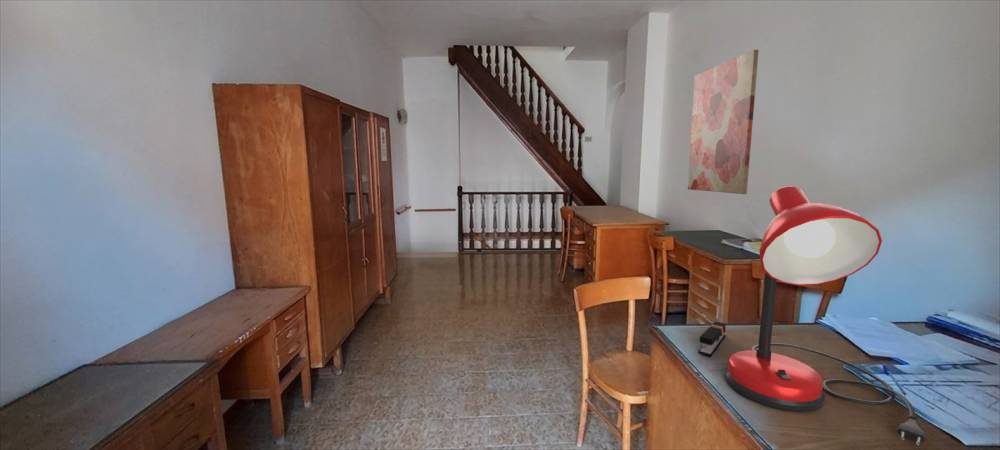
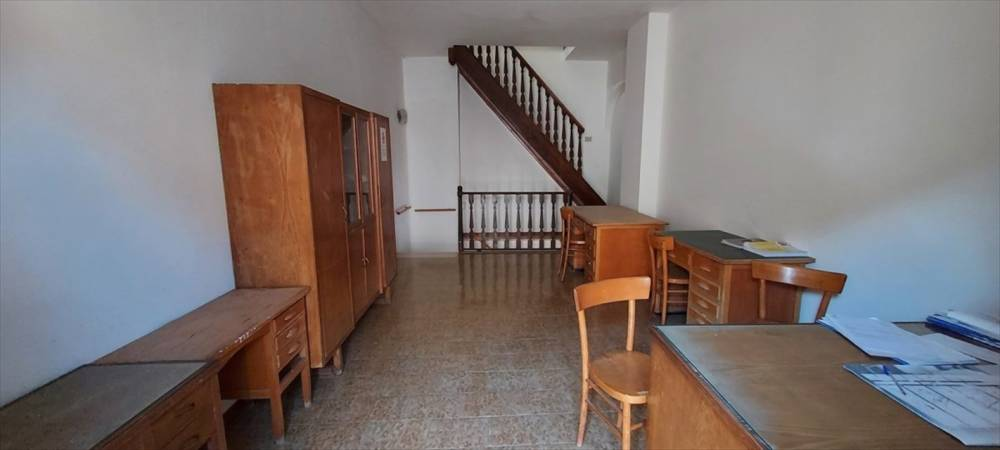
- stapler [697,321,727,357]
- wall art [687,49,760,195]
- desk lamp [724,185,926,447]
